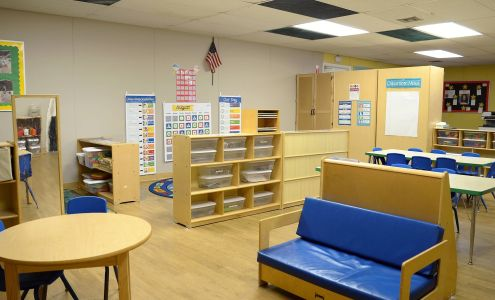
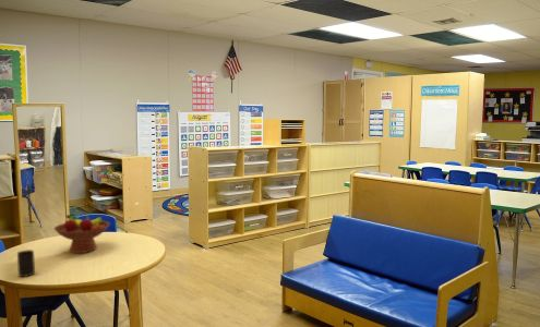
+ fruit bowl [52,214,111,254]
+ cup [16,249,36,278]
